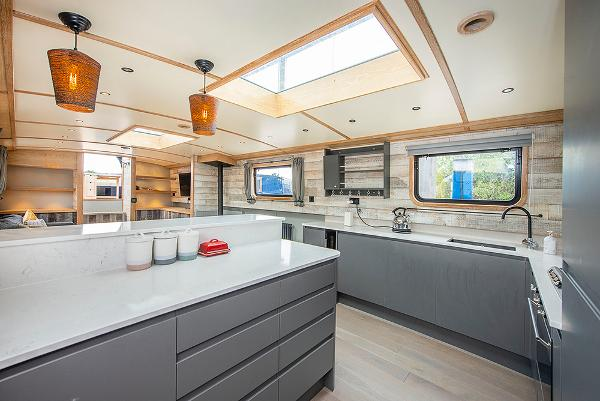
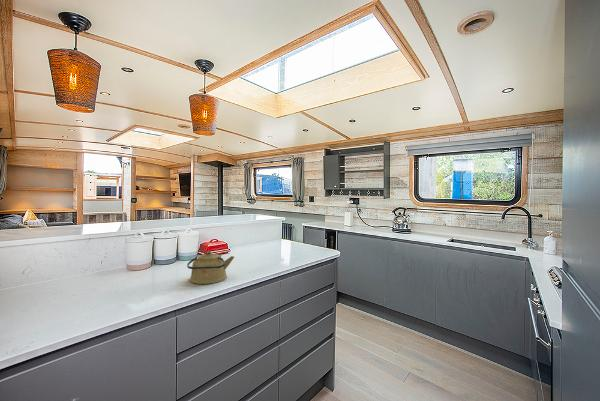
+ kettle [186,250,235,285]
